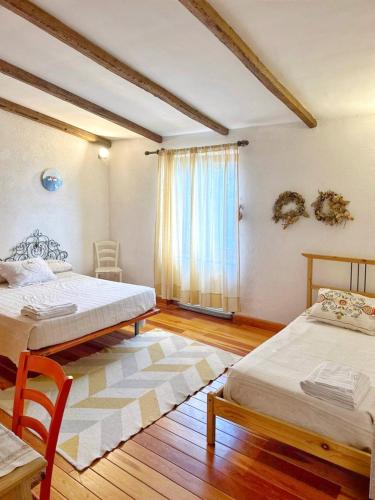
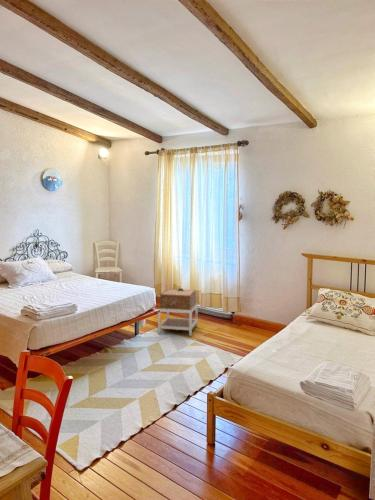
+ nightstand [157,287,199,337]
